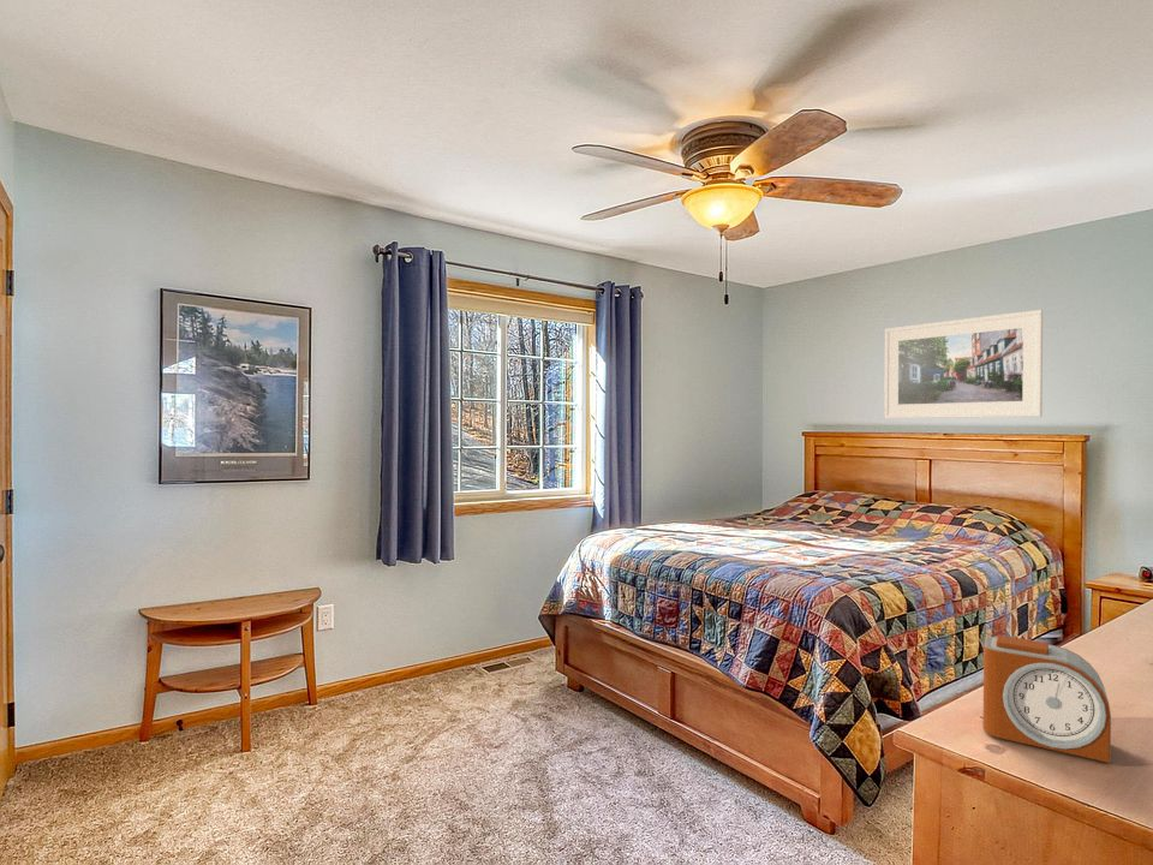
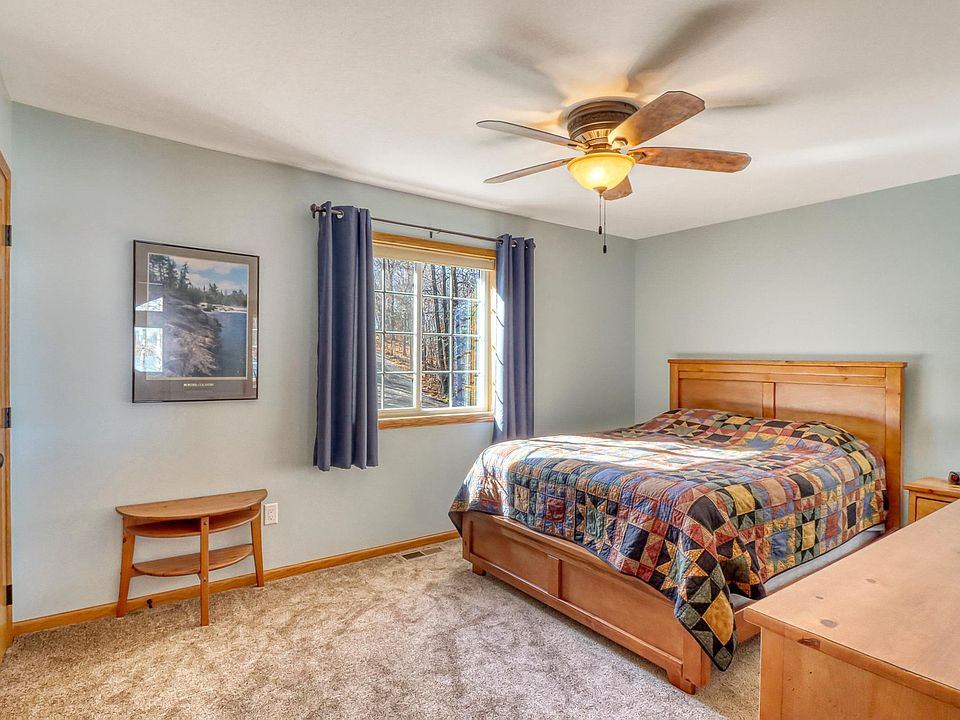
- alarm clock [982,634,1112,764]
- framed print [883,309,1044,419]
